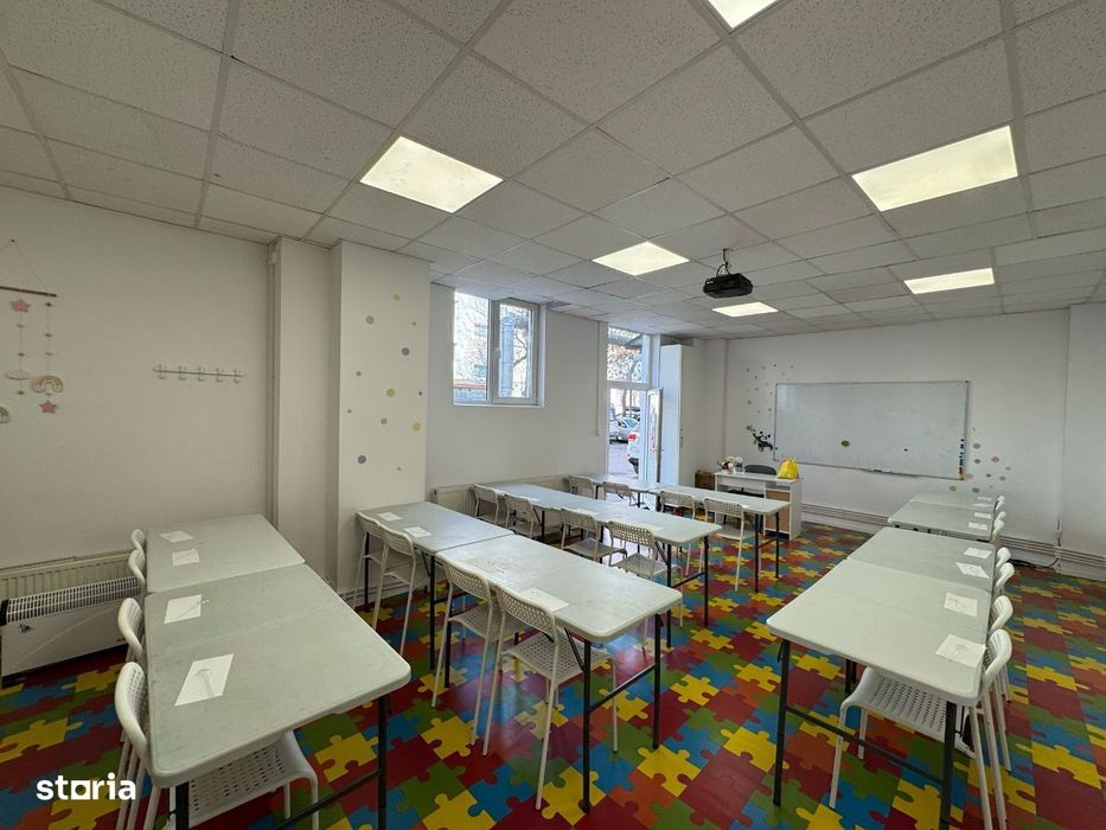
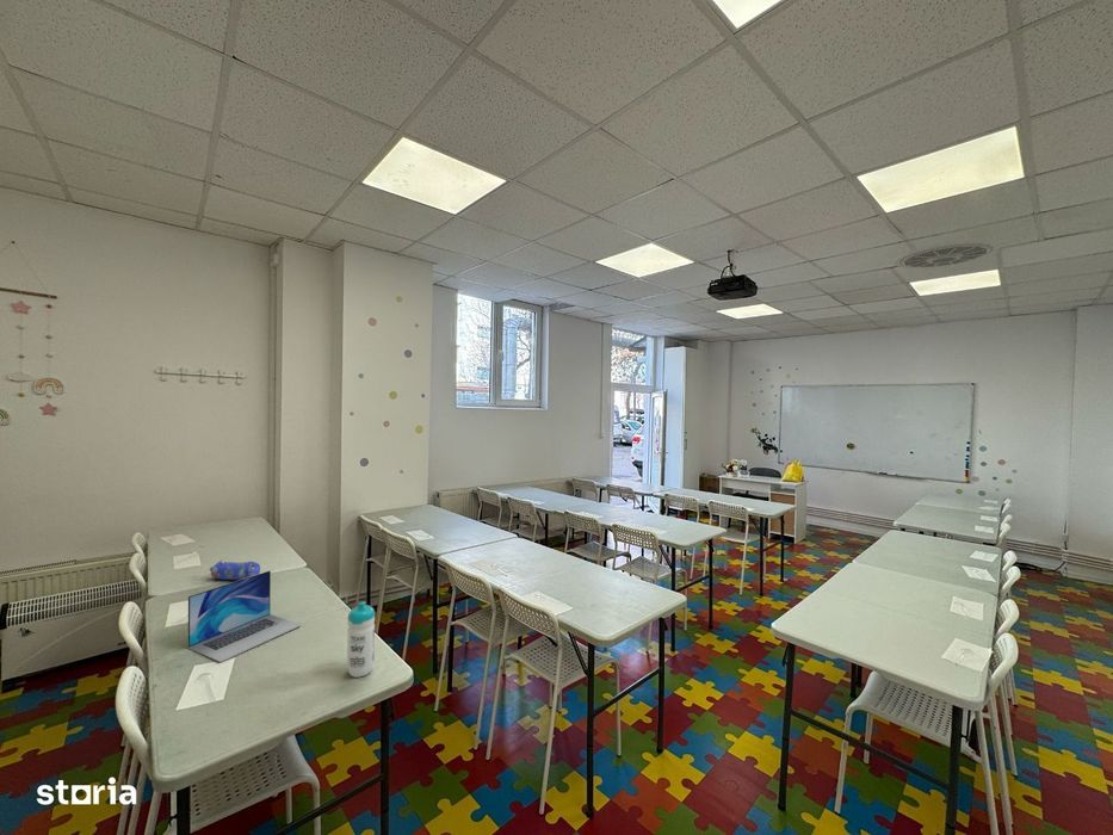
+ water bottle [346,600,376,679]
+ ceiling vent [894,239,1001,270]
+ laptop [187,569,302,663]
+ pencil case [209,559,261,581]
